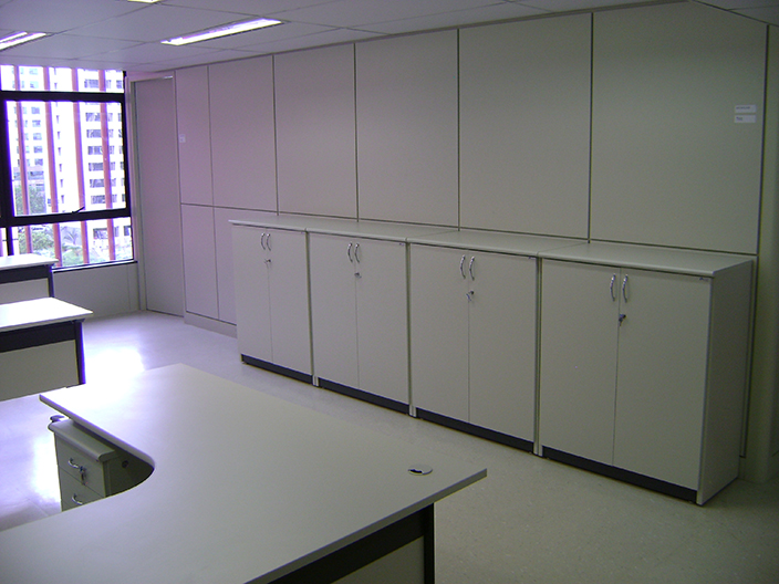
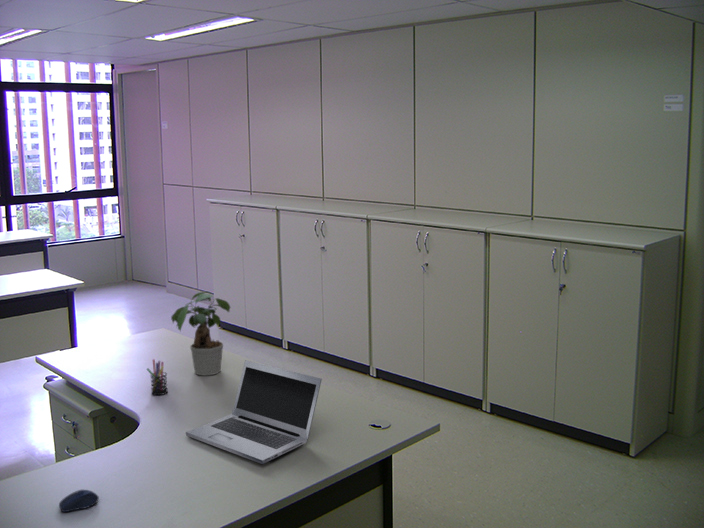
+ potted plant [170,290,231,376]
+ pen holder [146,358,169,396]
+ computer mouse [58,489,100,513]
+ laptop [185,359,323,465]
